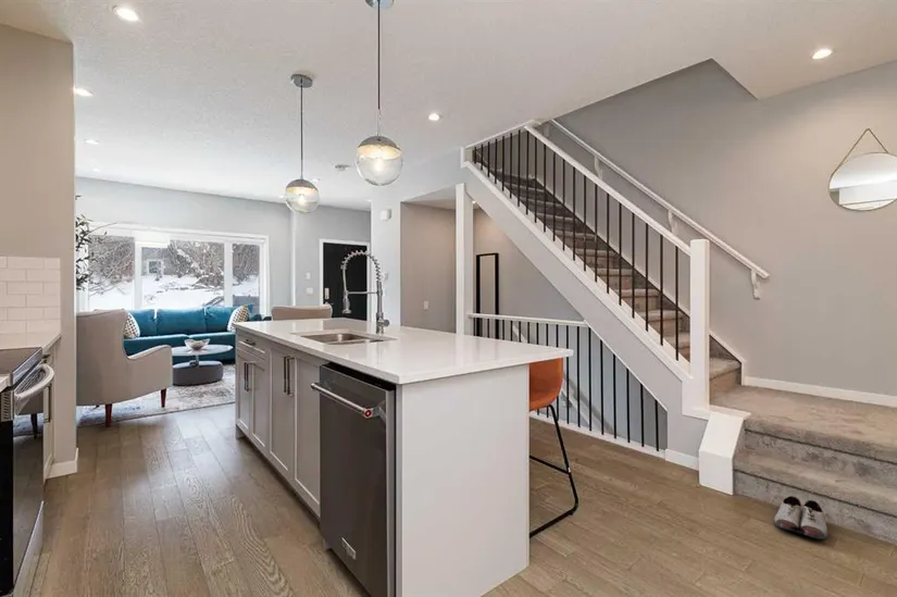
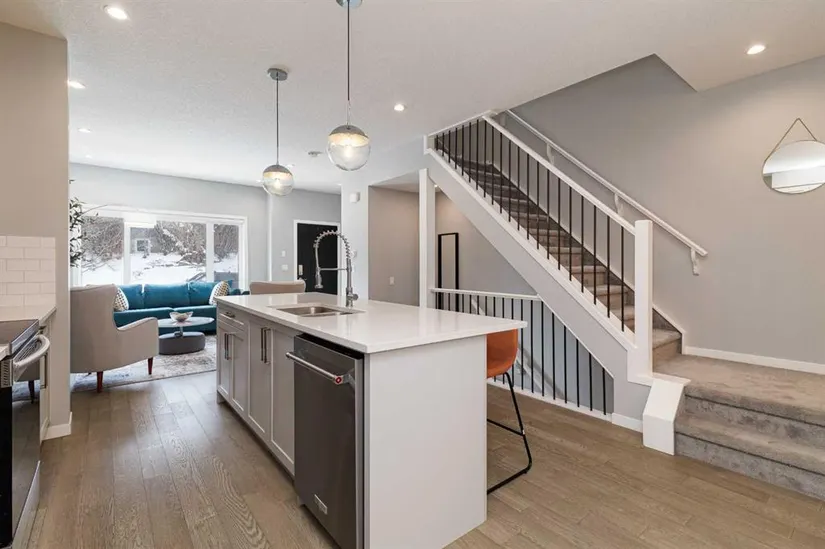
- shoe [773,495,830,540]
